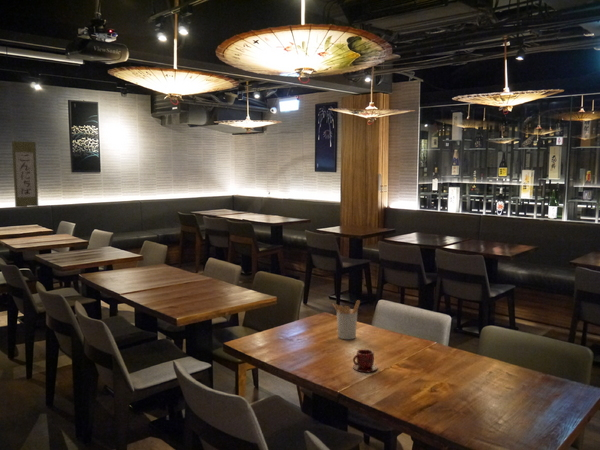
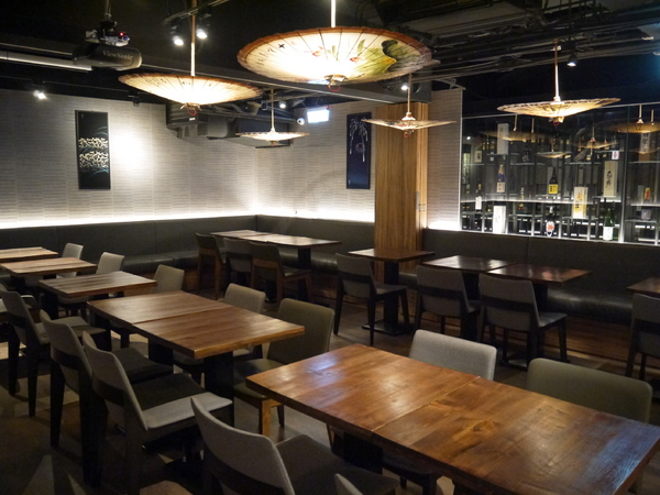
- teacup [352,348,378,373]
- utensil holder [331,299,361,340]
- wall scroll [11,138,39,208]
